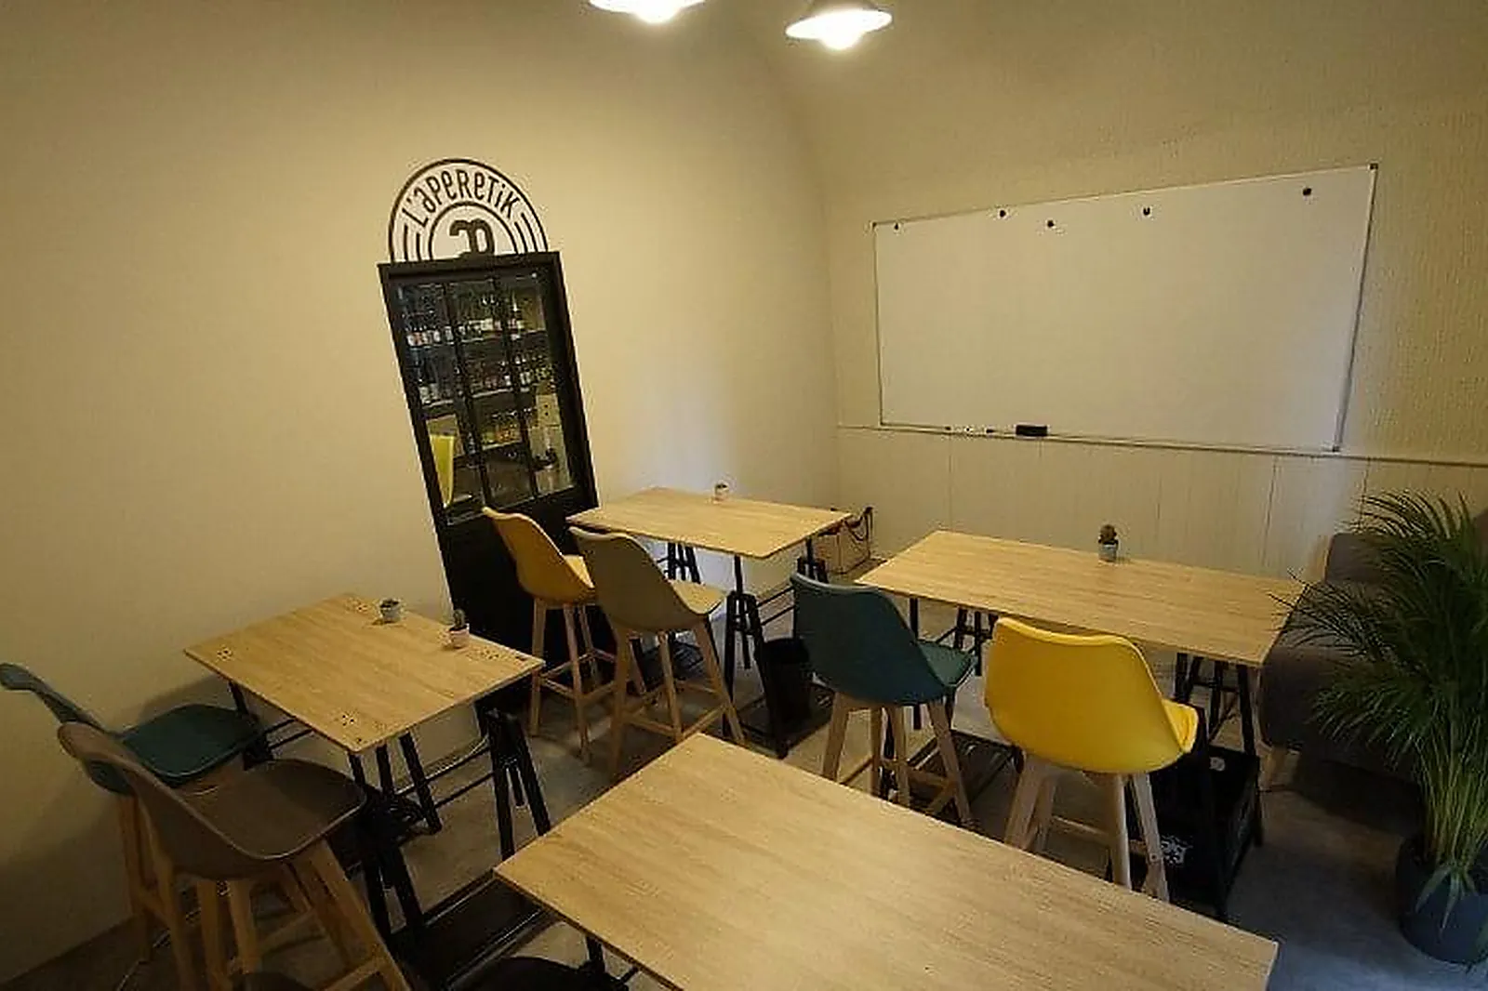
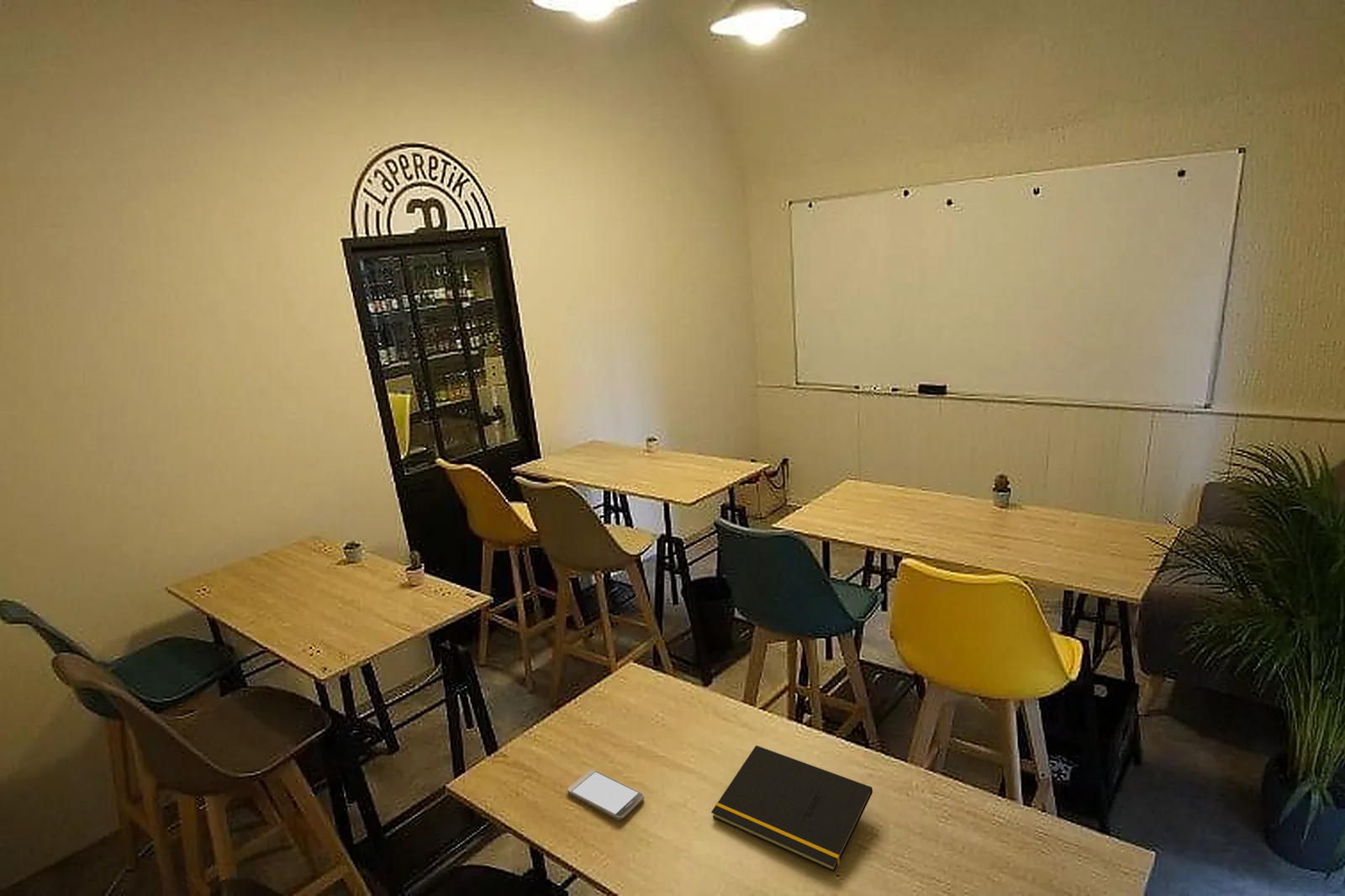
+ notepad [710,745,873,872]
+ smartphone [567,768,645,821]
